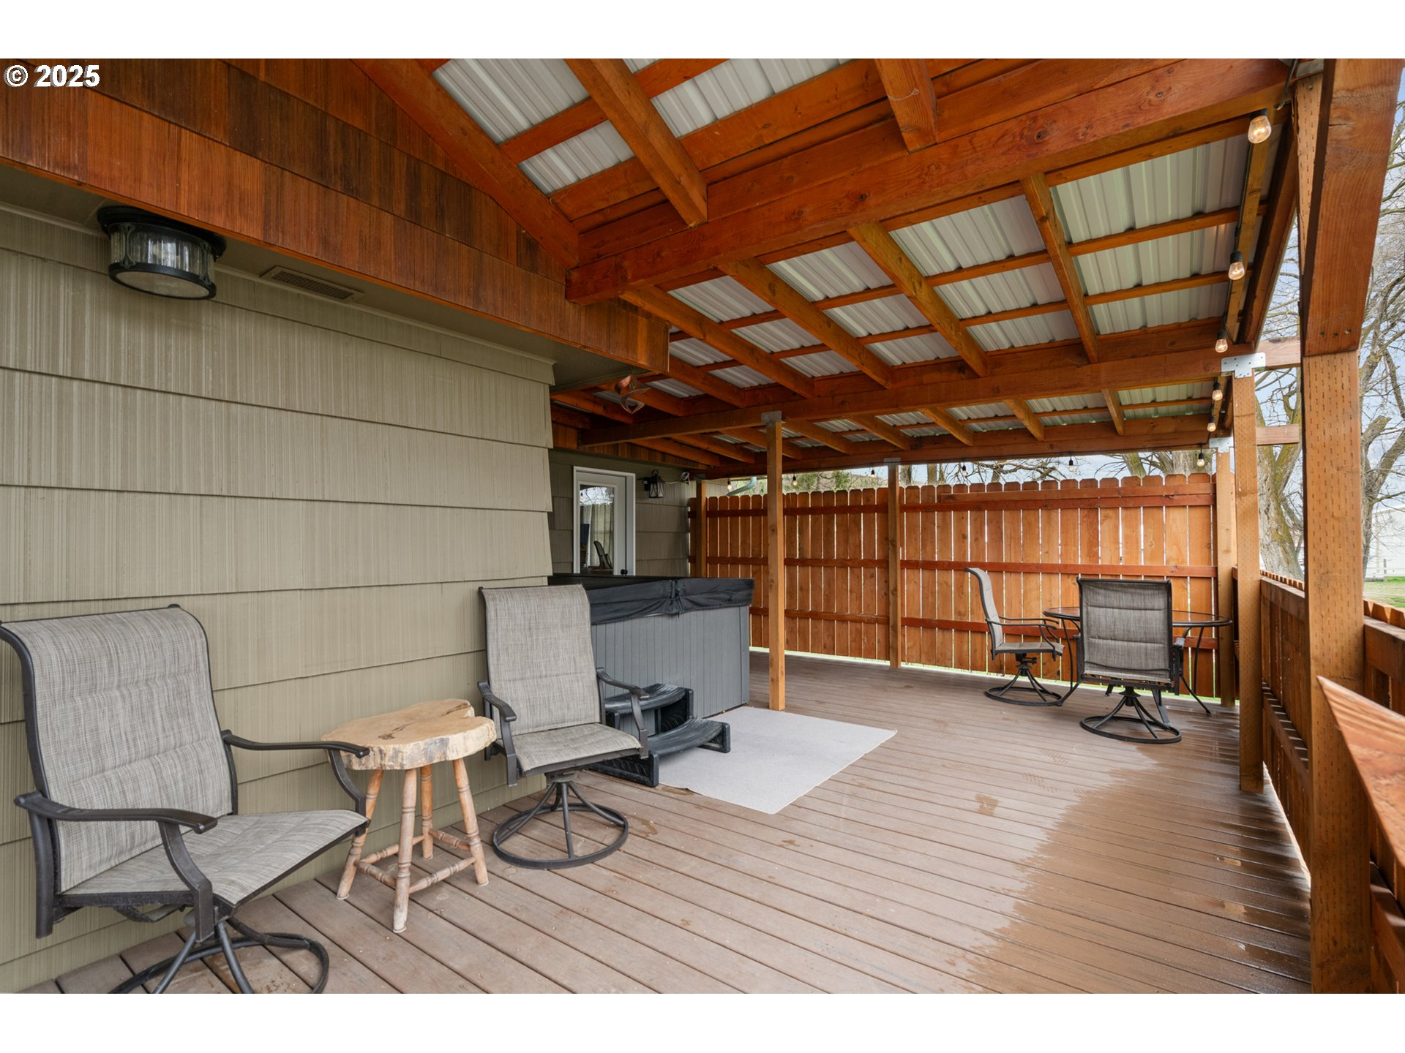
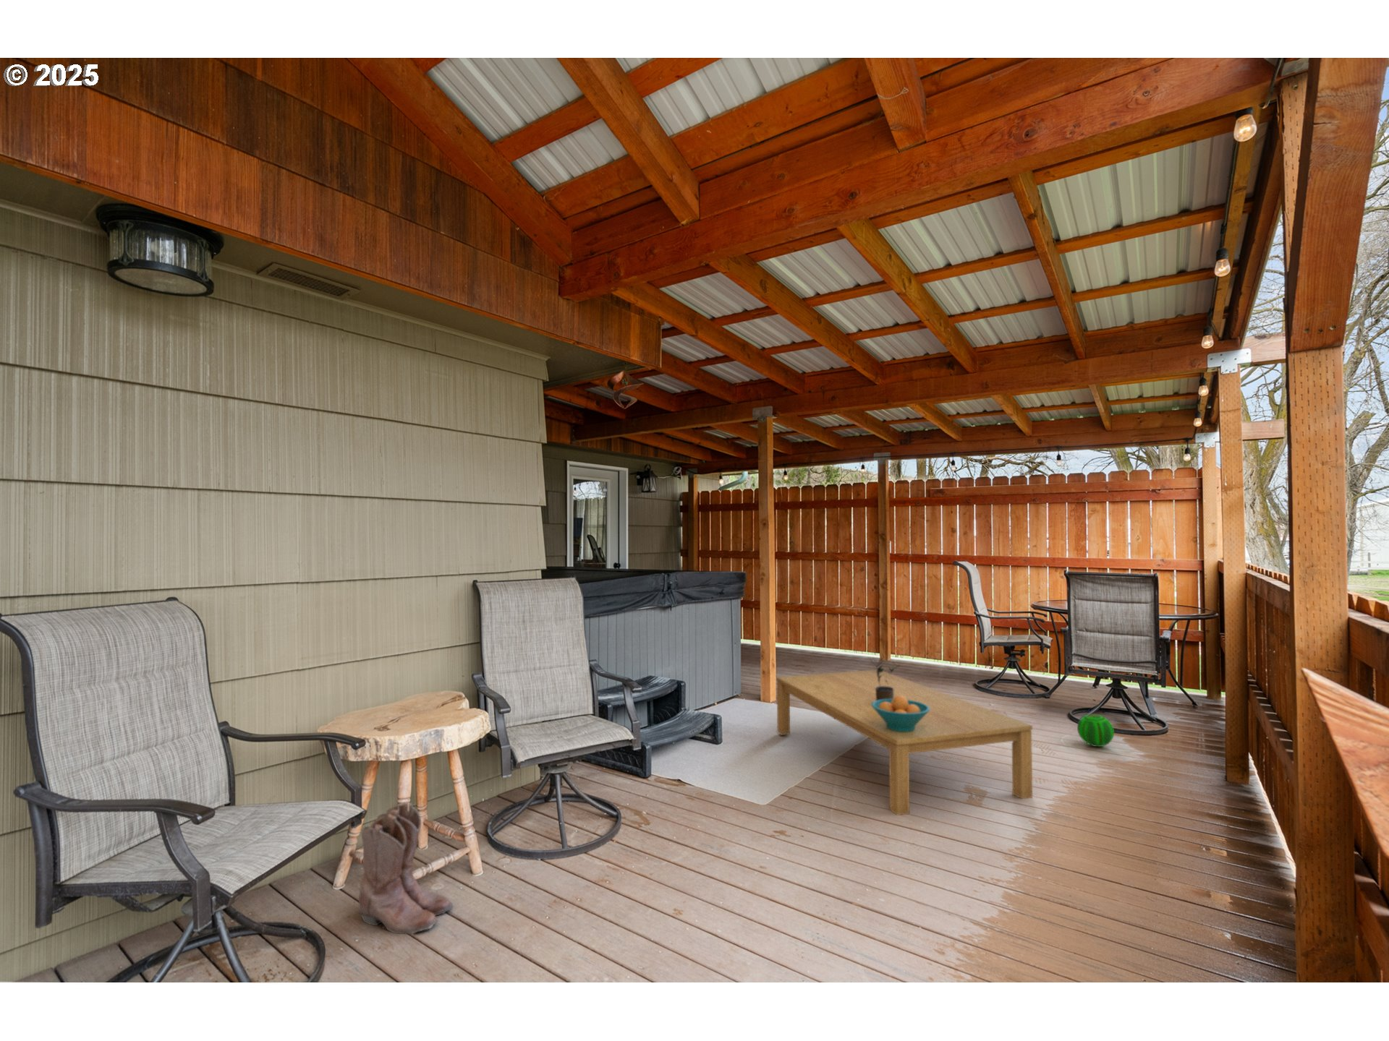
+ coffee table [775,669,1034,816]
+ boots [358,802,454,935]
+ potted plant [869,656,901,701]
+ fruit bowl [872,695,931,732]
+ ball [1076,714,1114,748]
